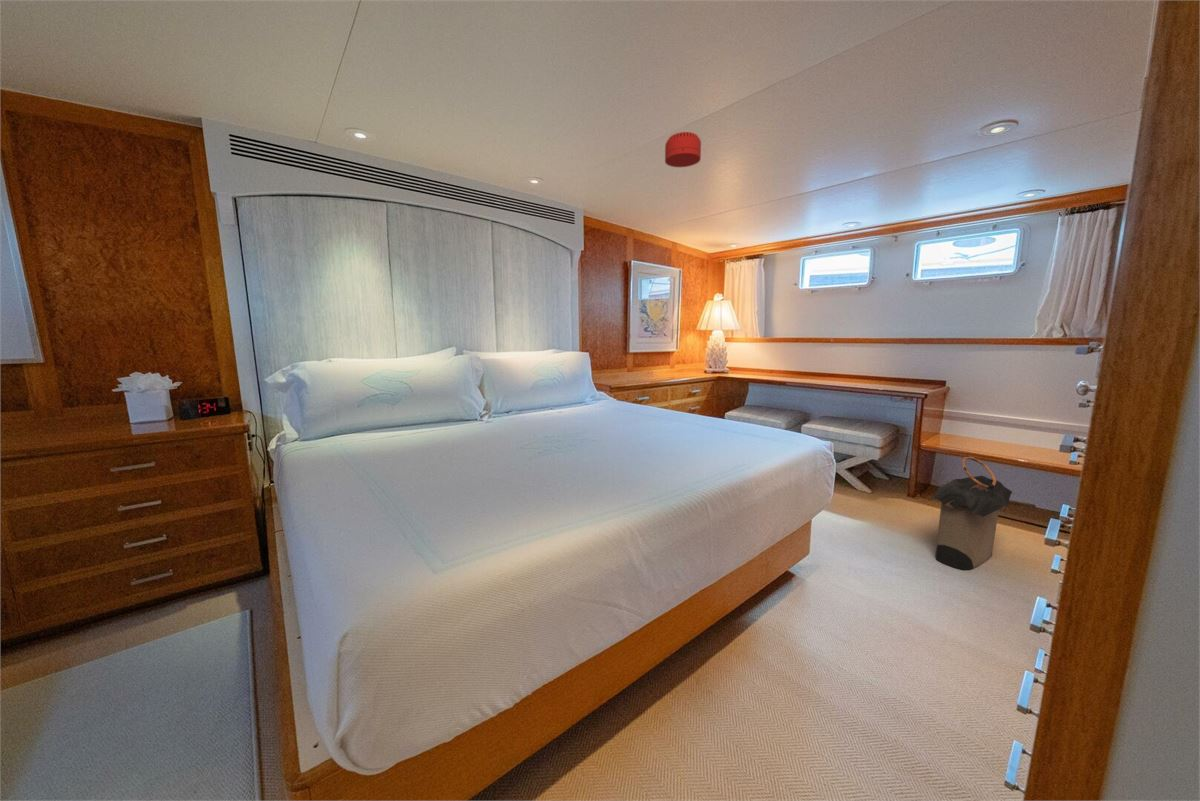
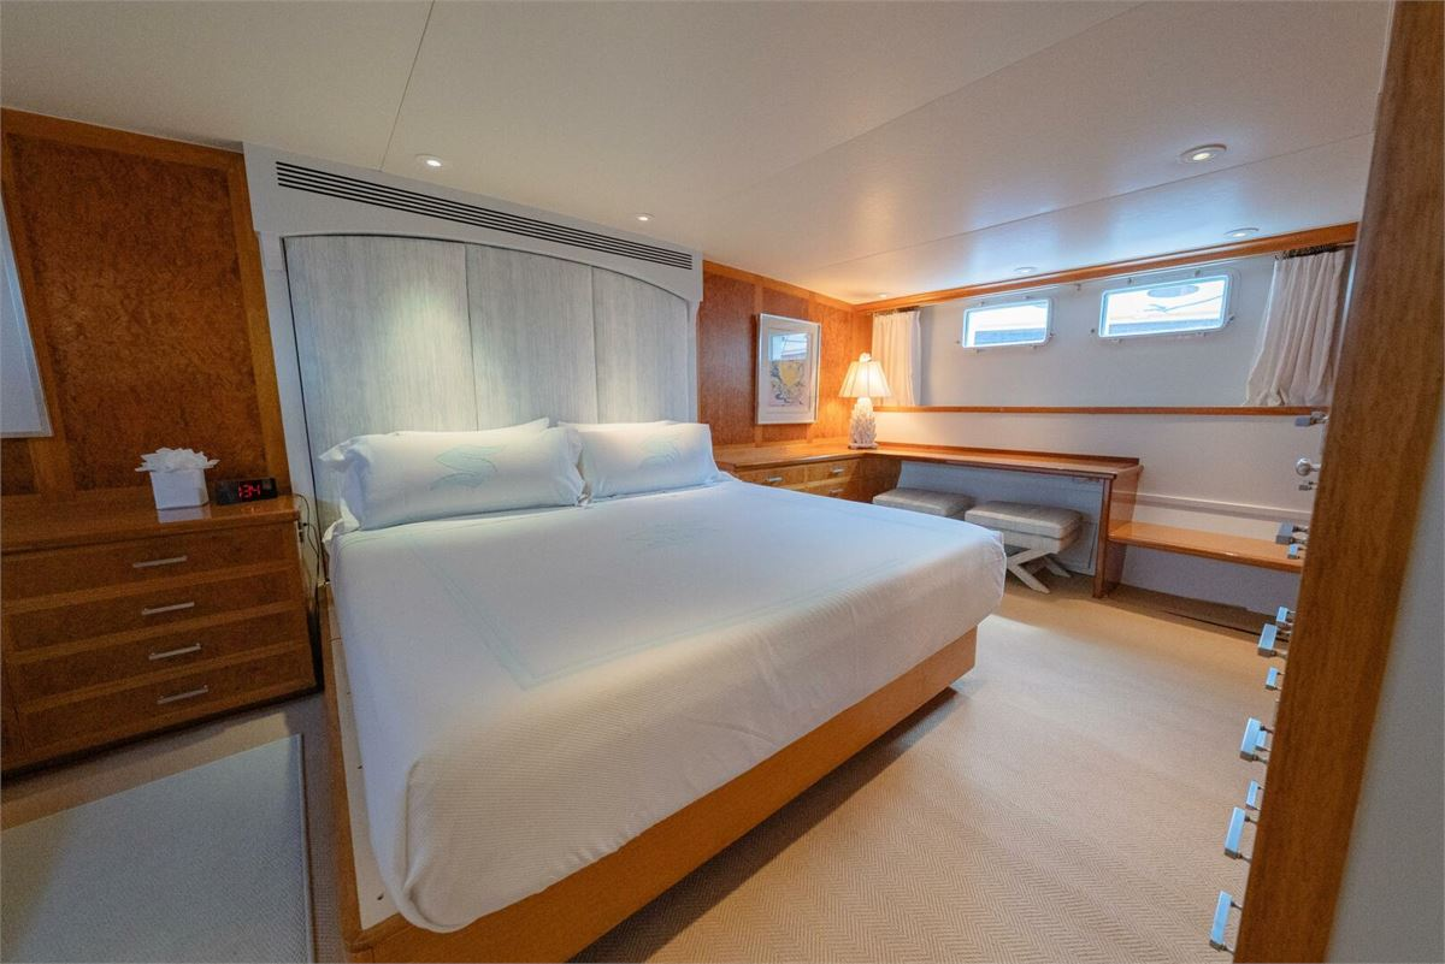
- smoke detector [664,131,702,168]
- laundry hamper [929,456,1013,571]
